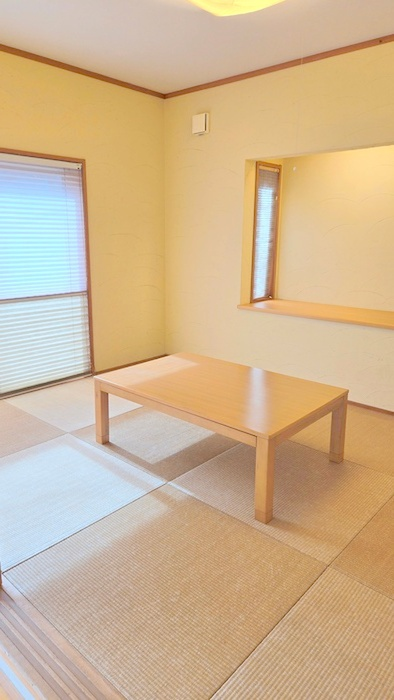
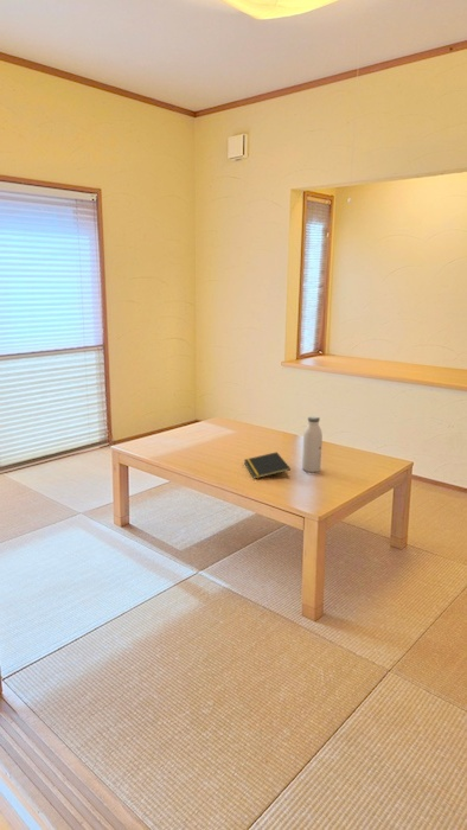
+ notepad [243,451,292,480]
+ water bottle [301,415,324,473]
